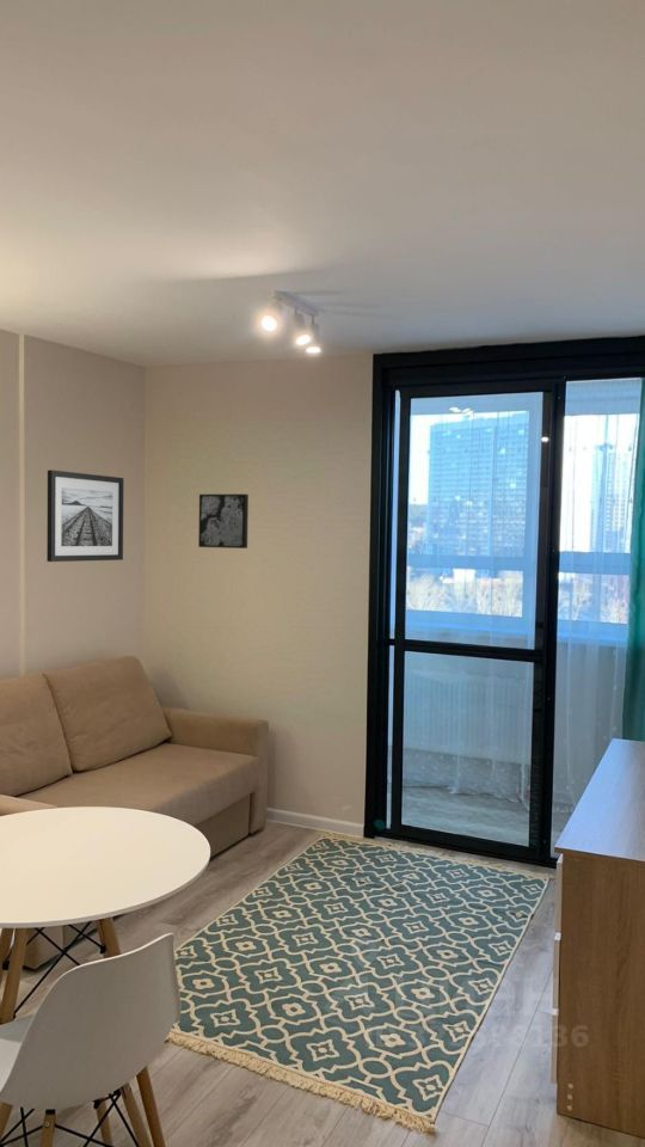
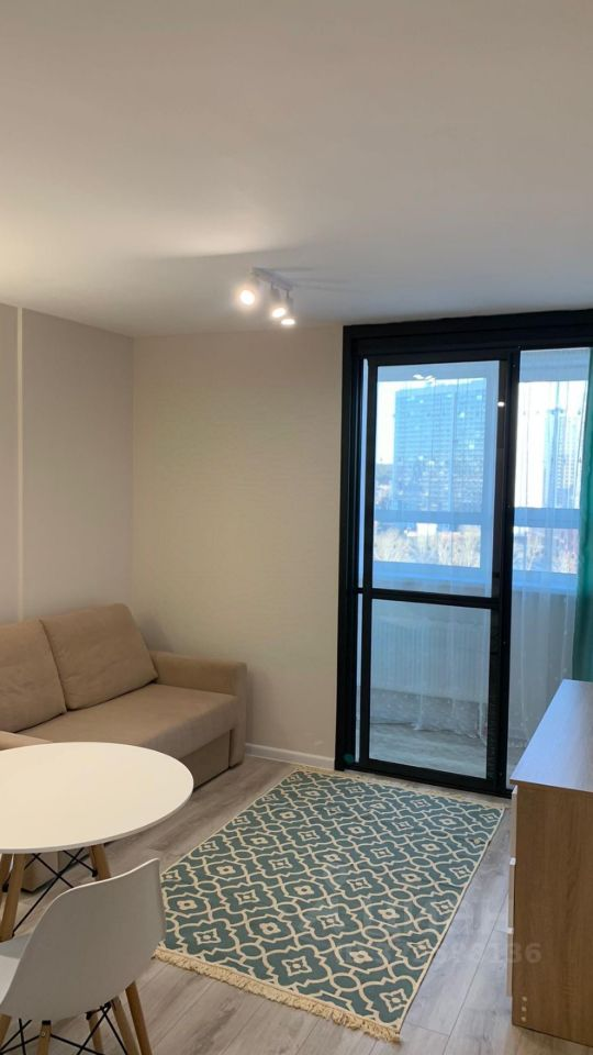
- wall art [45,470,124,563]
- wall art [197,493,250,550]
